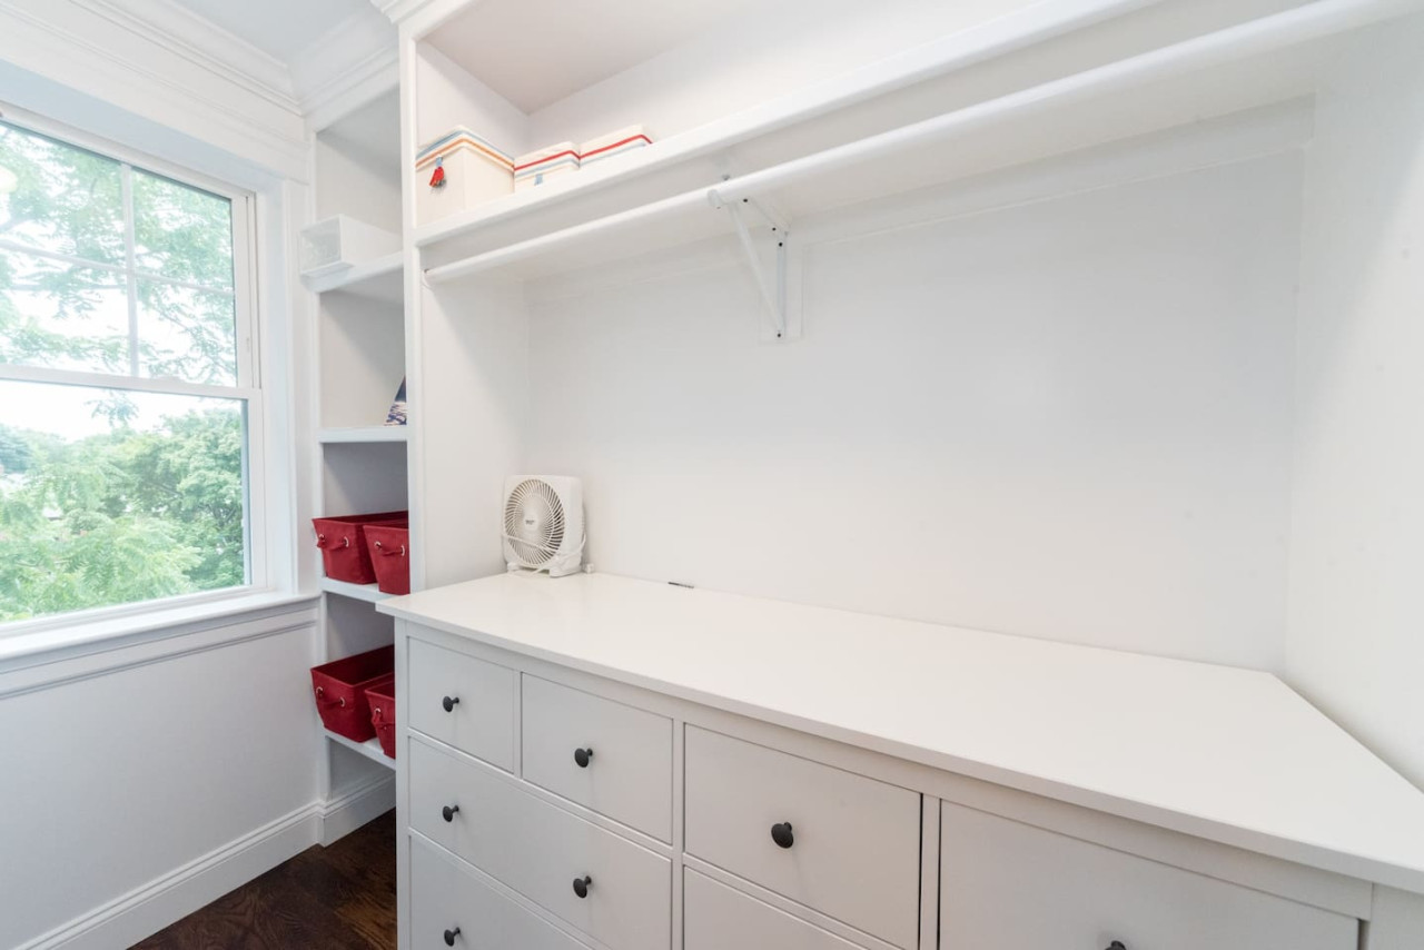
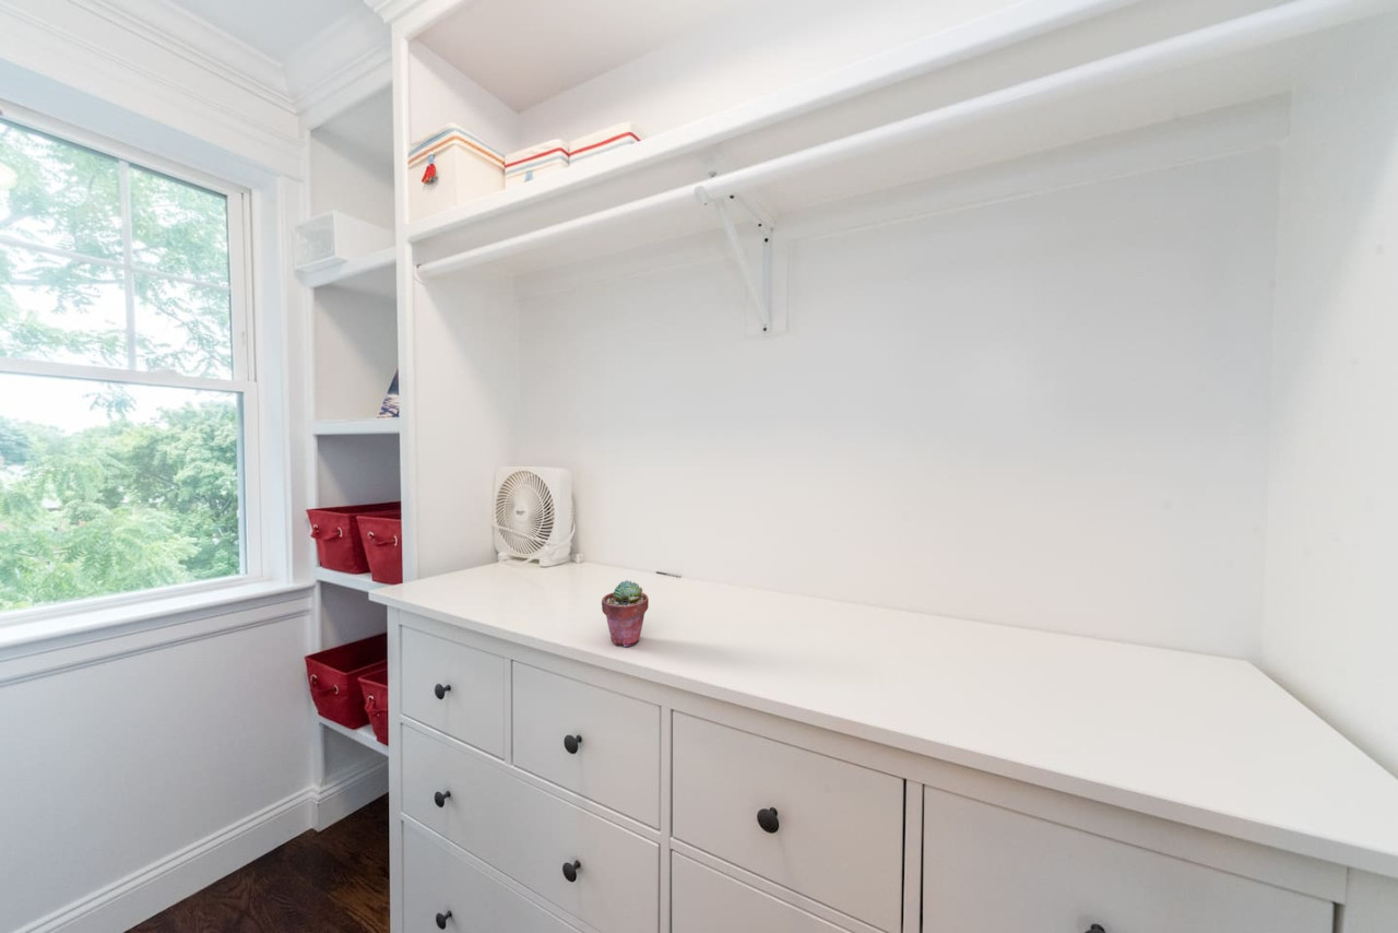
+ potted succulent [601,579,650,648]
